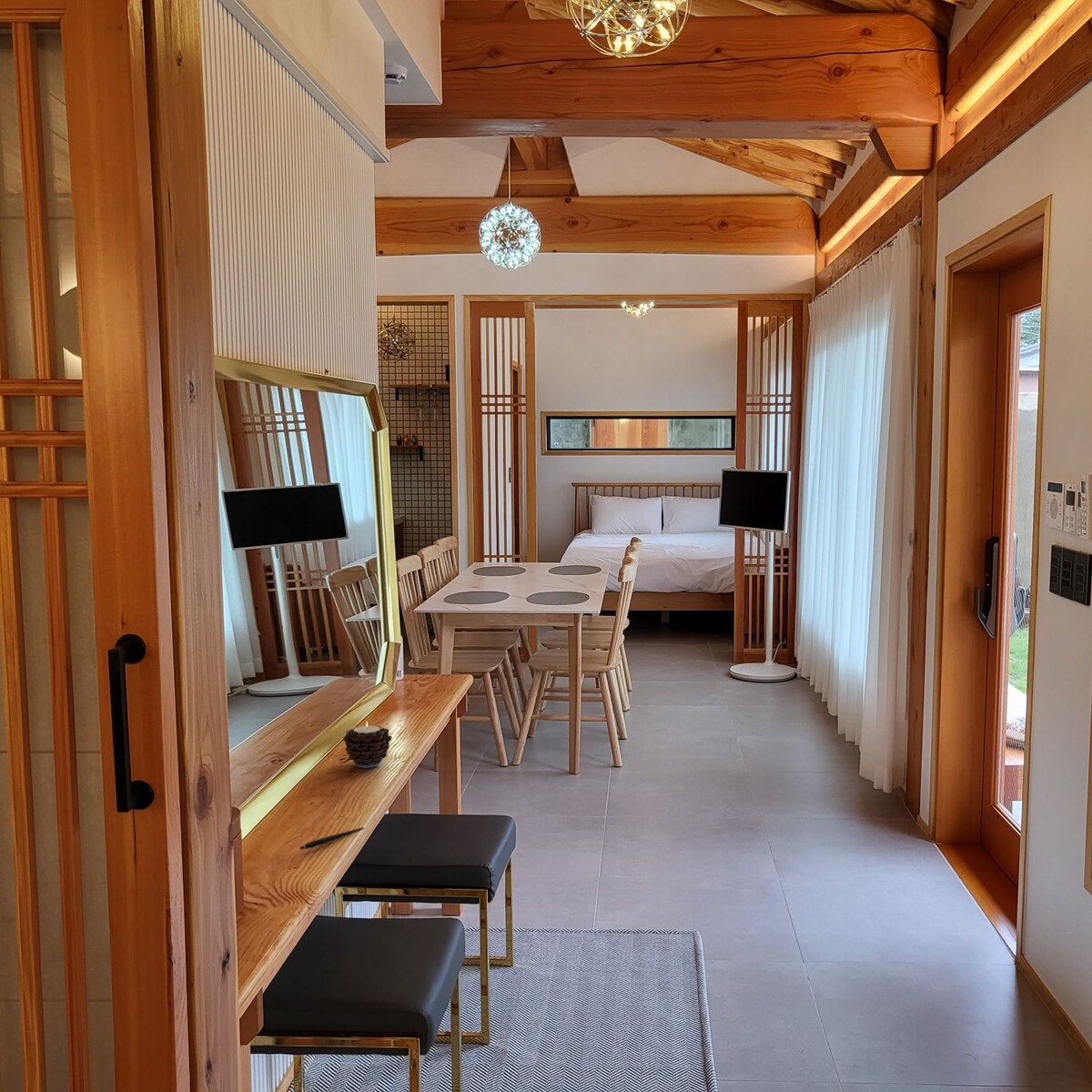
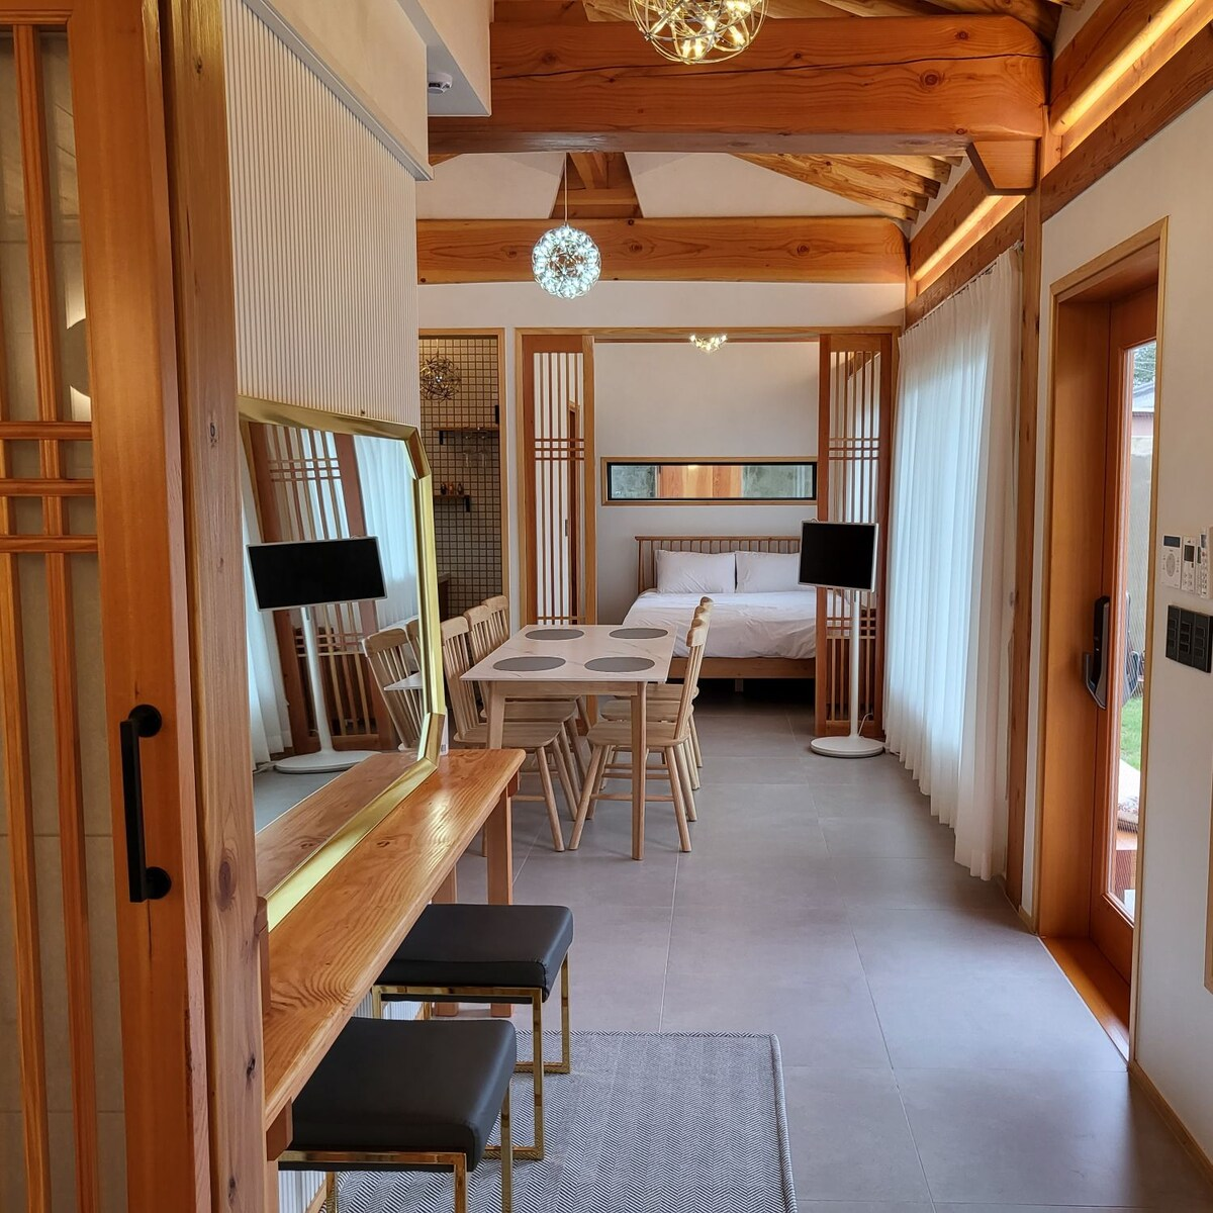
- pen [298,826,366,850]
- candle [342,722,393,769]
